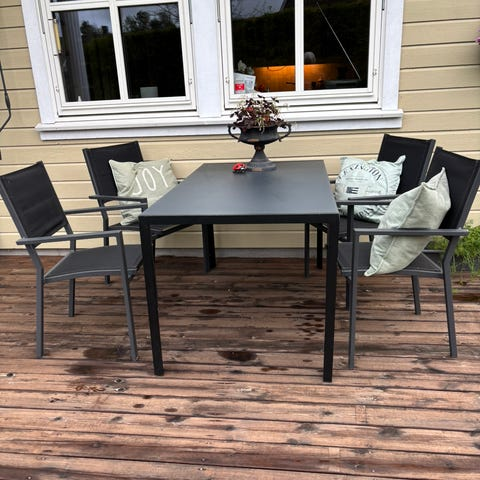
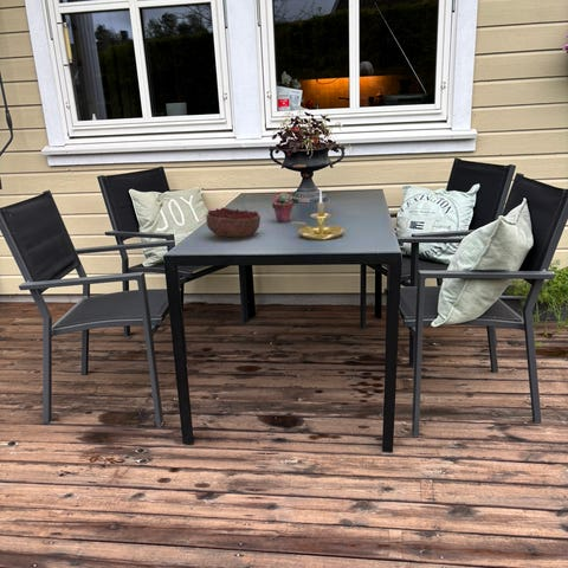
+ candle holder [290,191,346,241]
+ decorative bowl [206,206,262,238]
+ potted succulent [271,193,295,224]
